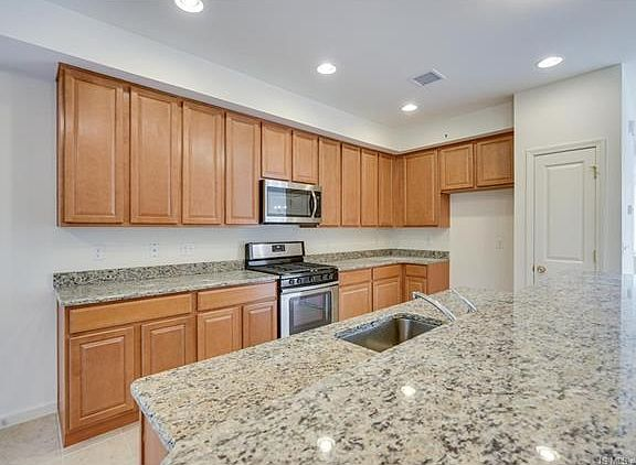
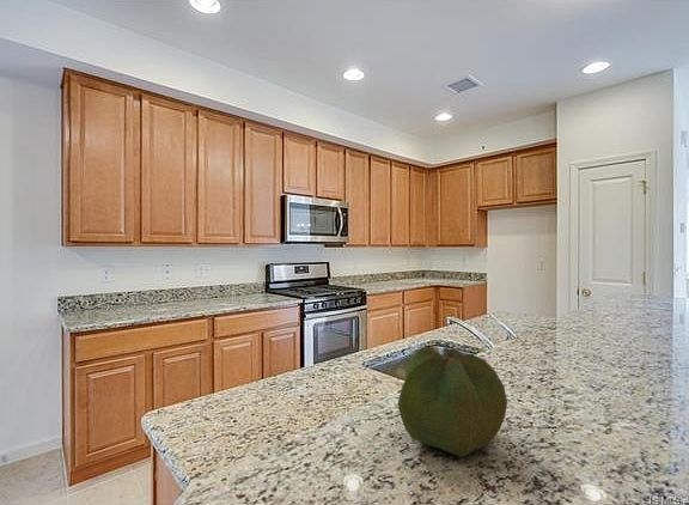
+ cabbage [397,346,508,458]
